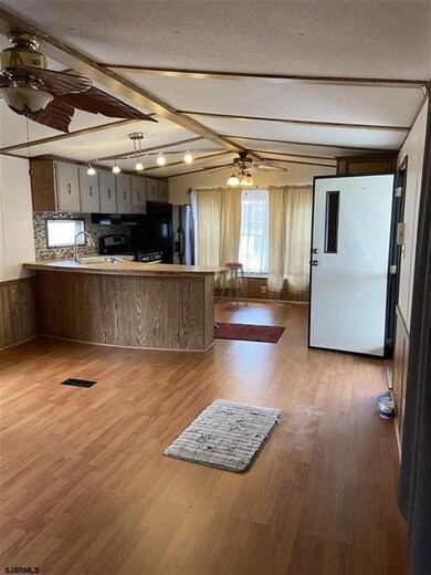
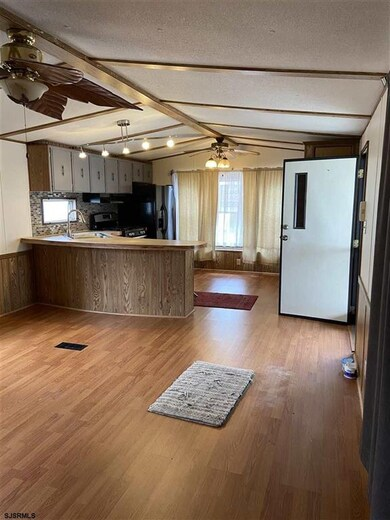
- music stool [219,262,249,311]
